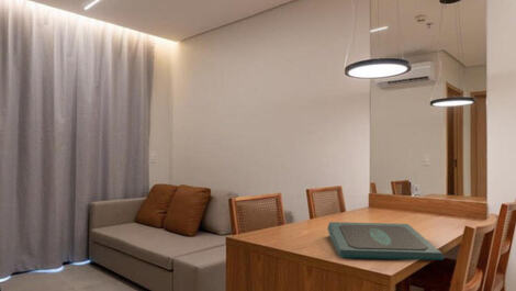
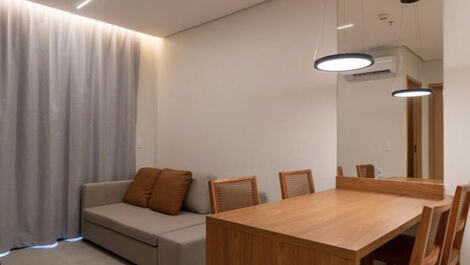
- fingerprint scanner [326,221,446,261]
